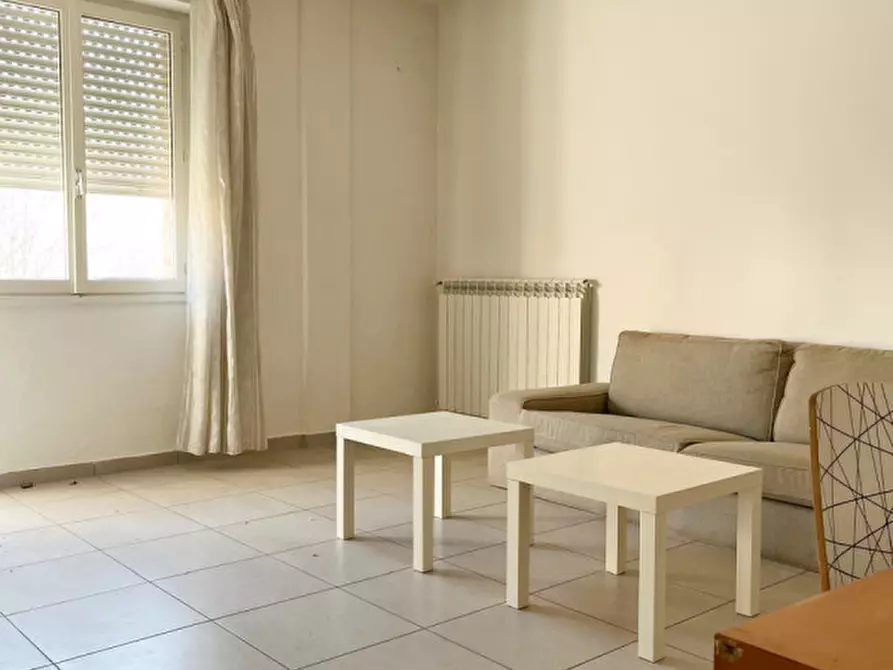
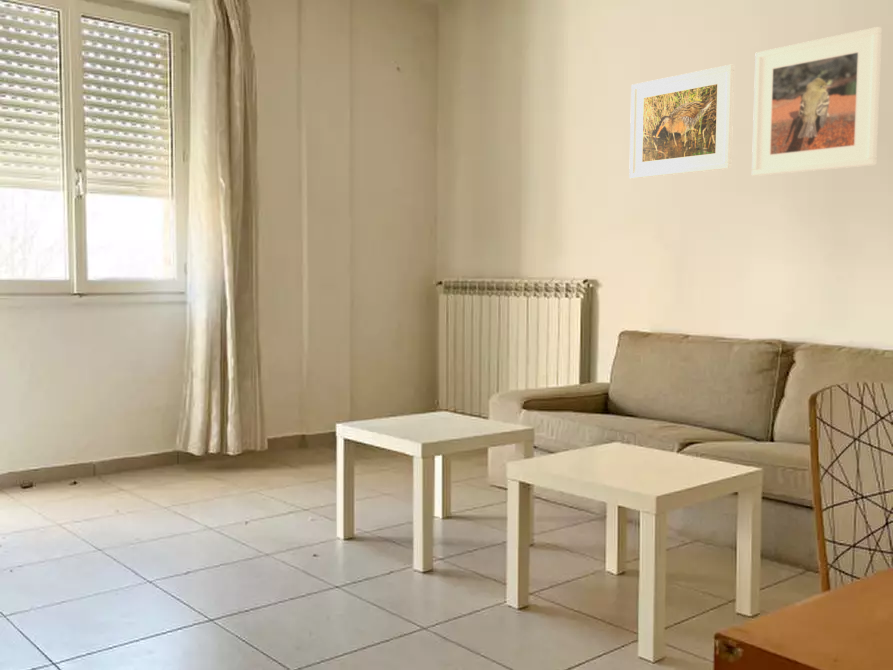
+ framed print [751,26,883,177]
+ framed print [628,64,735,180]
